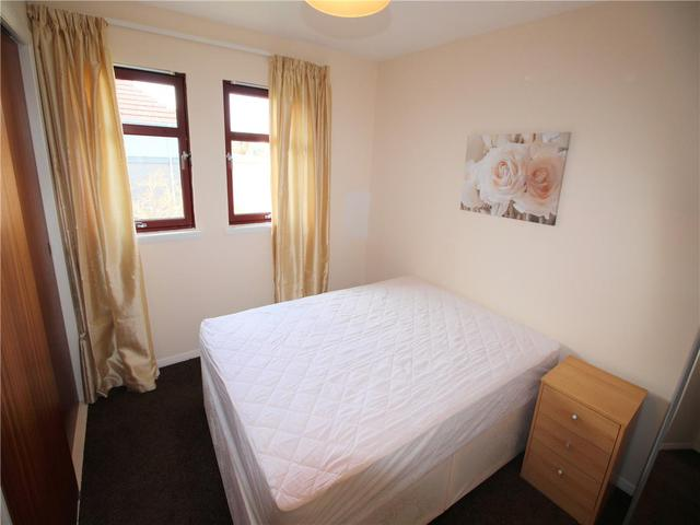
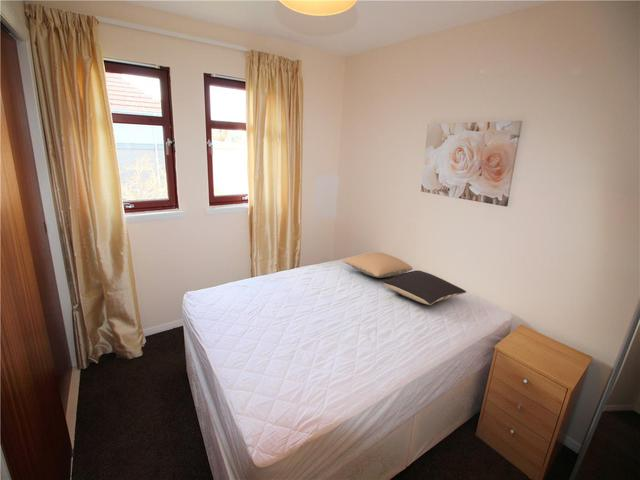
+ pillow [342,251,413,279]
+ pillow [382,270,467,306]
